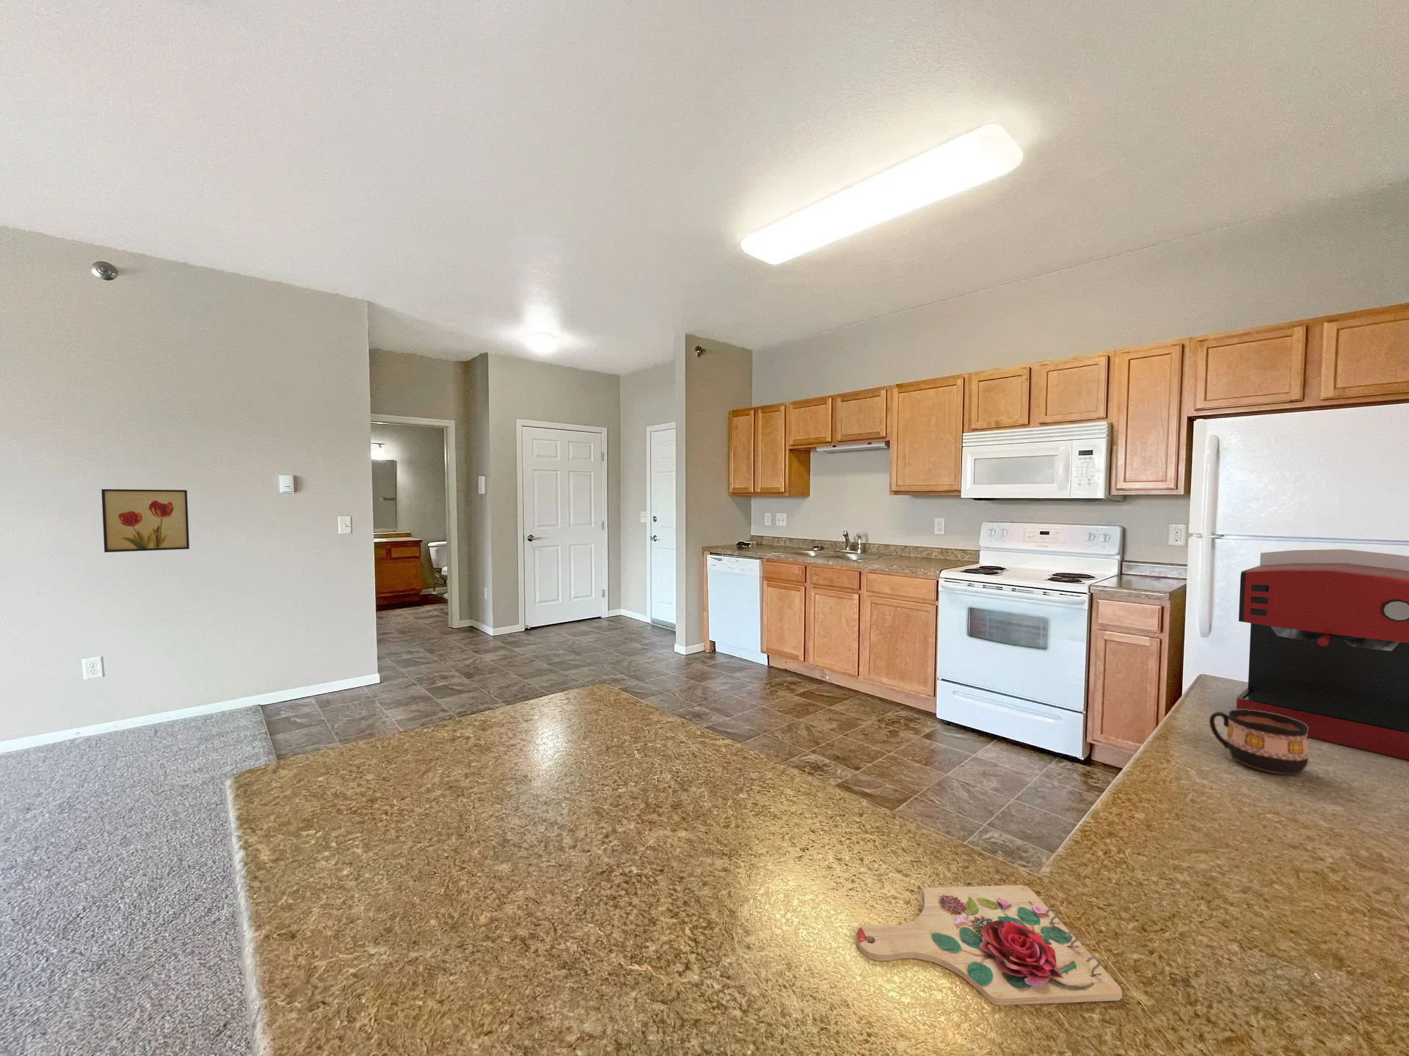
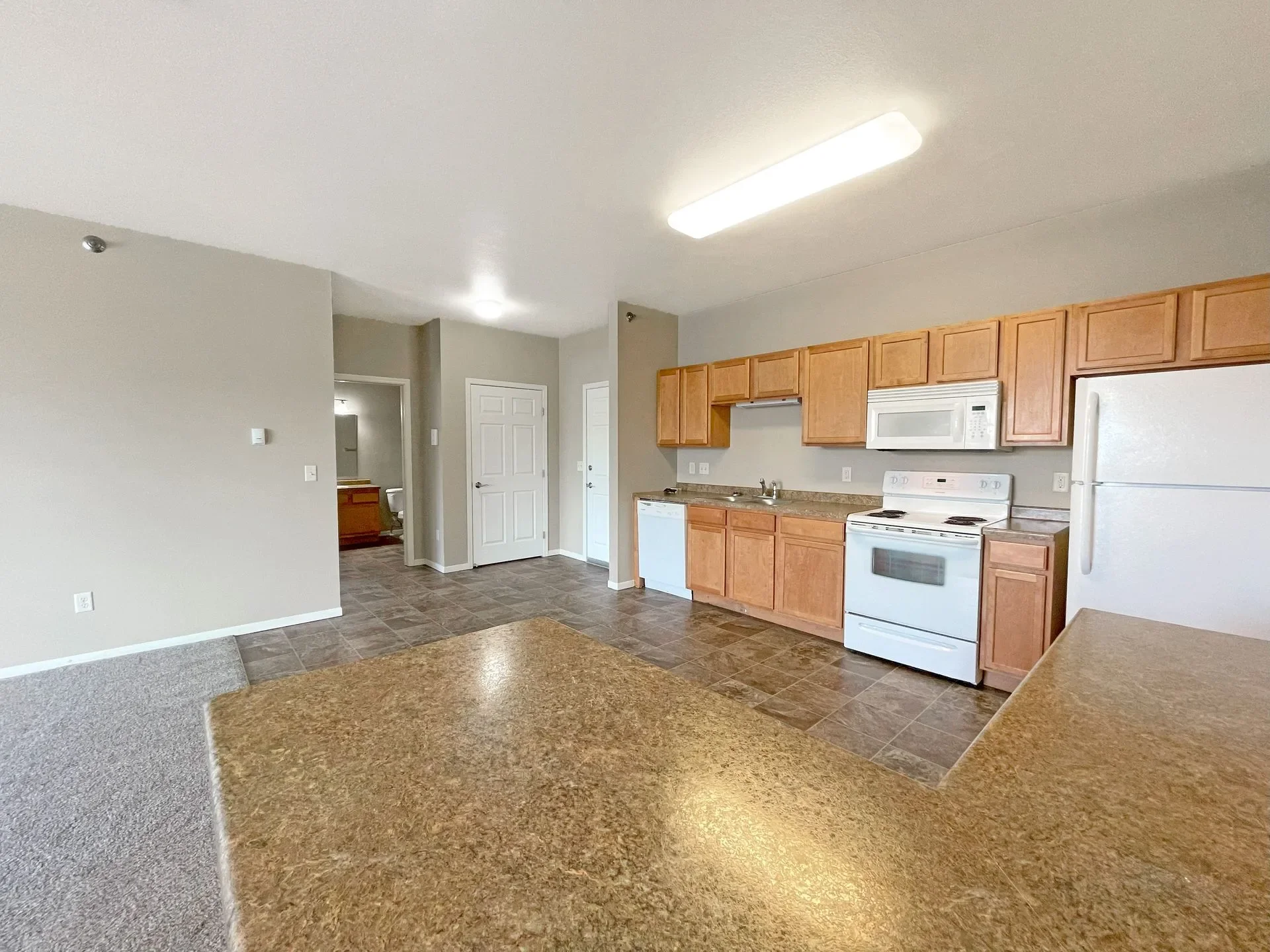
- cutting board [855,884,1123,1006]
- wall art [101,488,190,552]
- coffee maker [1236,549,1409,761]
- cup [1208,709,1309,775]
